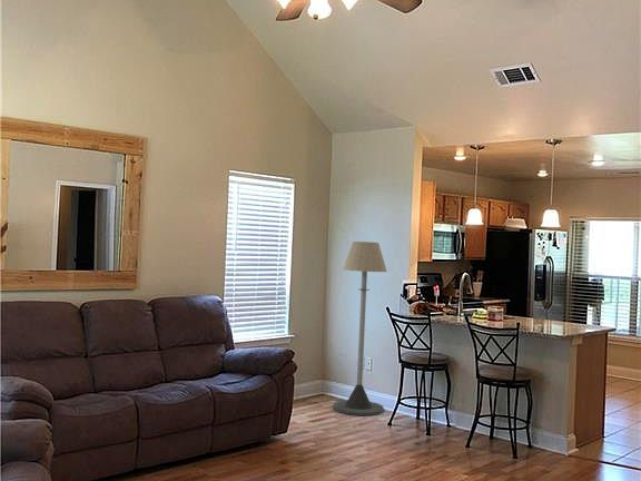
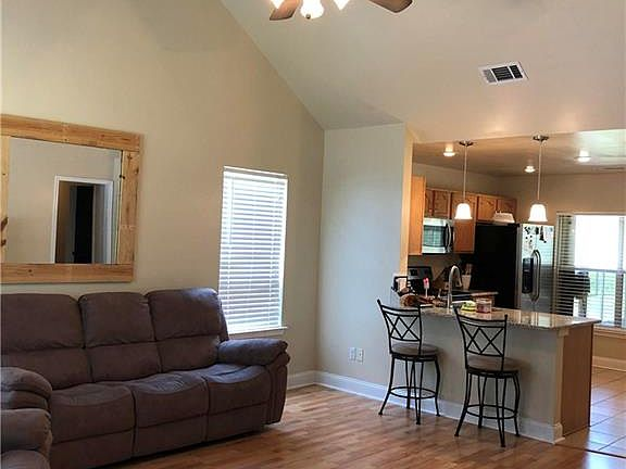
- floor lamp [333,240,388,416]
